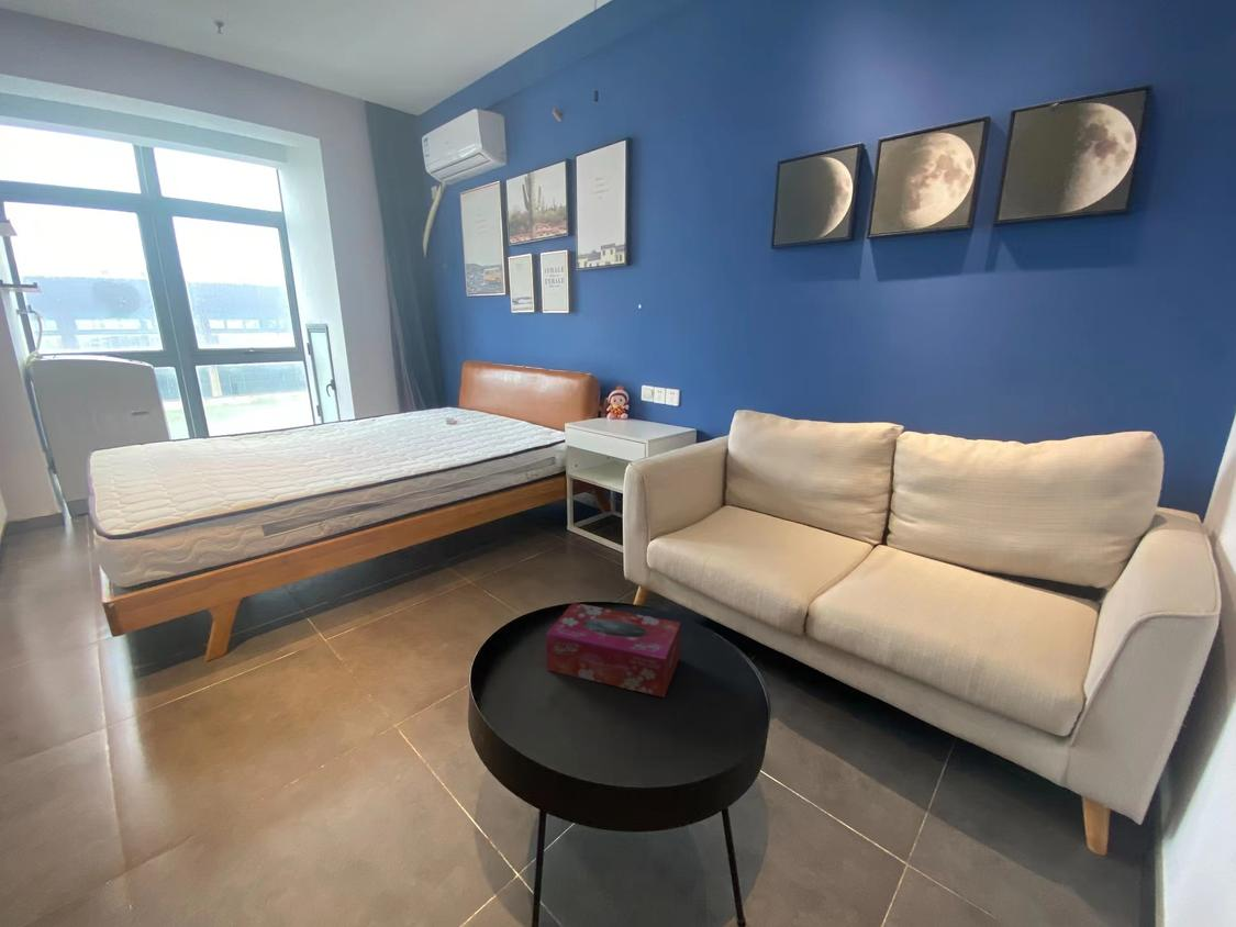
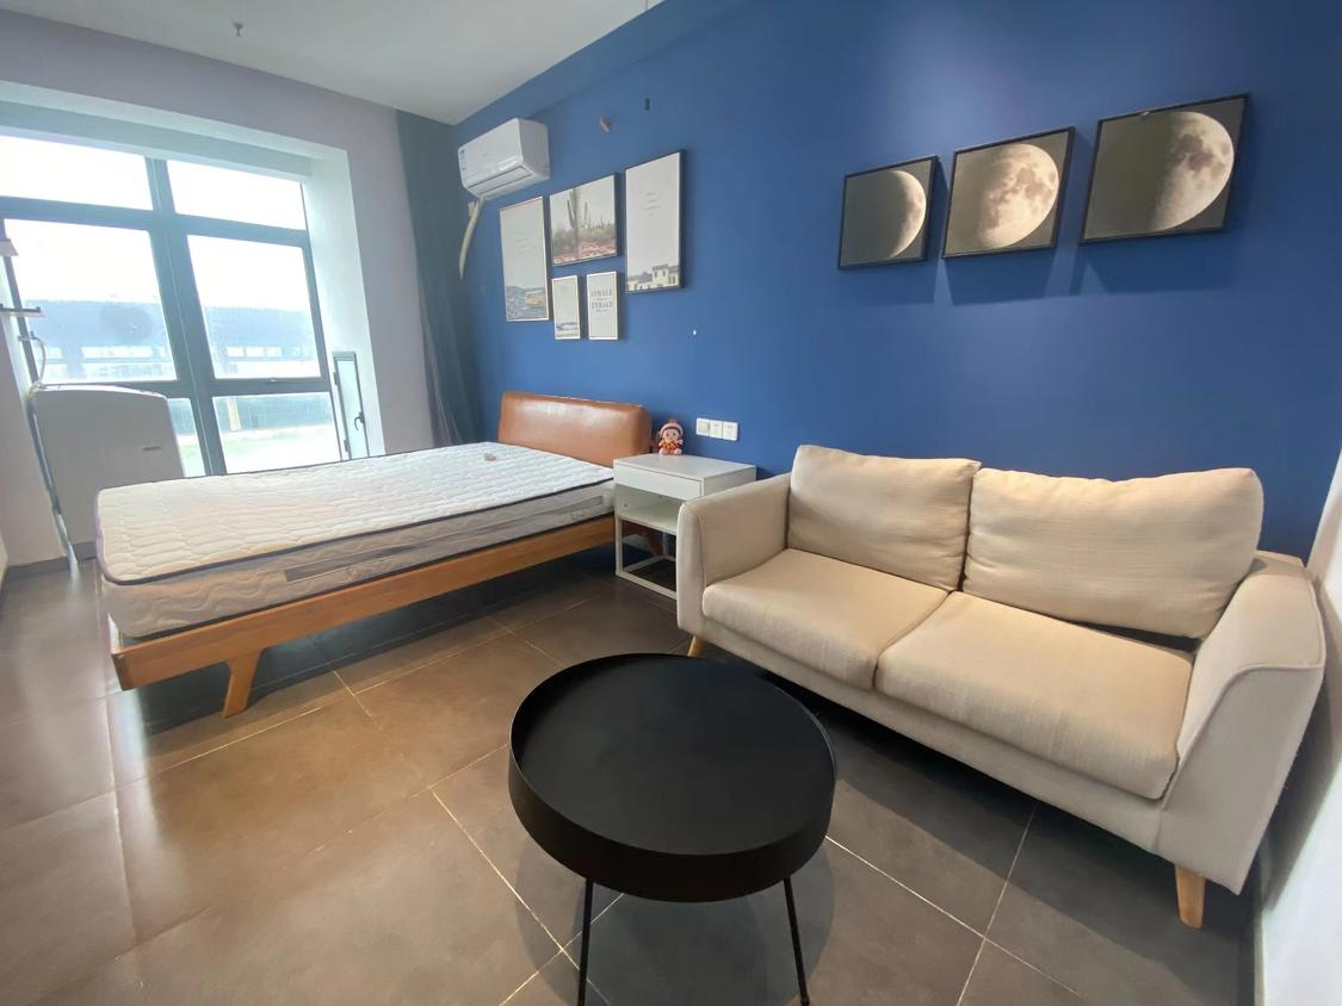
- tissue box [545,602,681,699]
